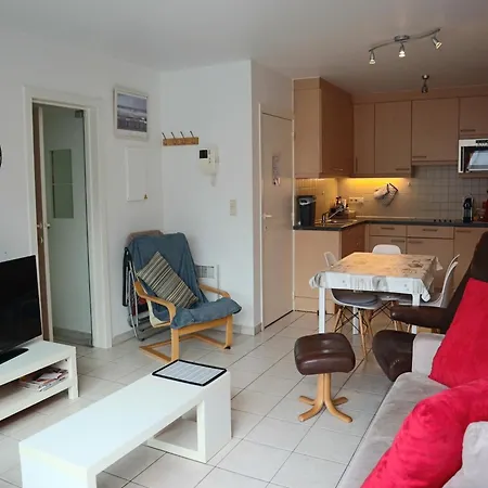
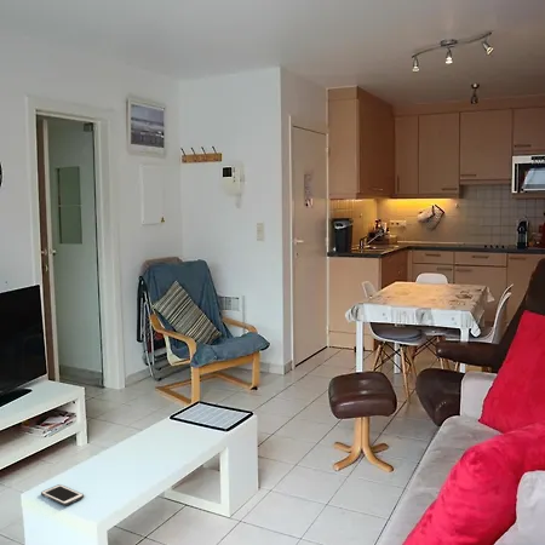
+ cell phone [40,483,85,506]
